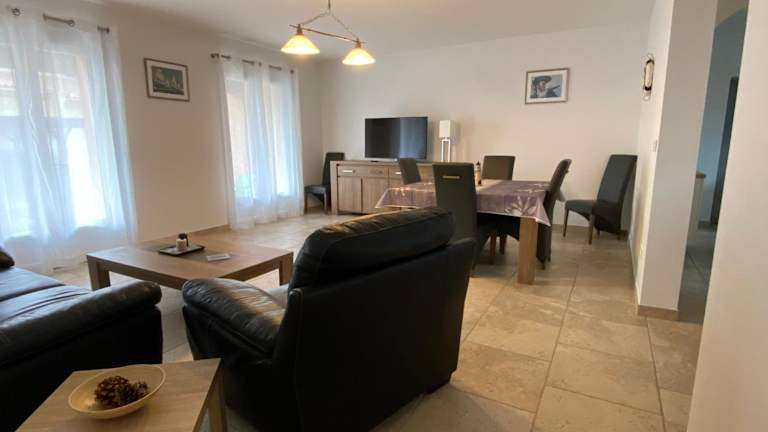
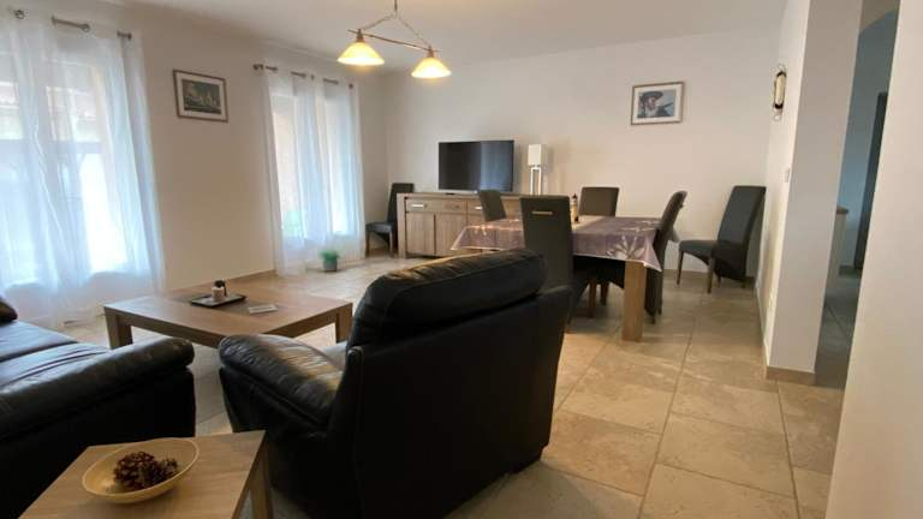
+ potted plant [316,245,344,273]
